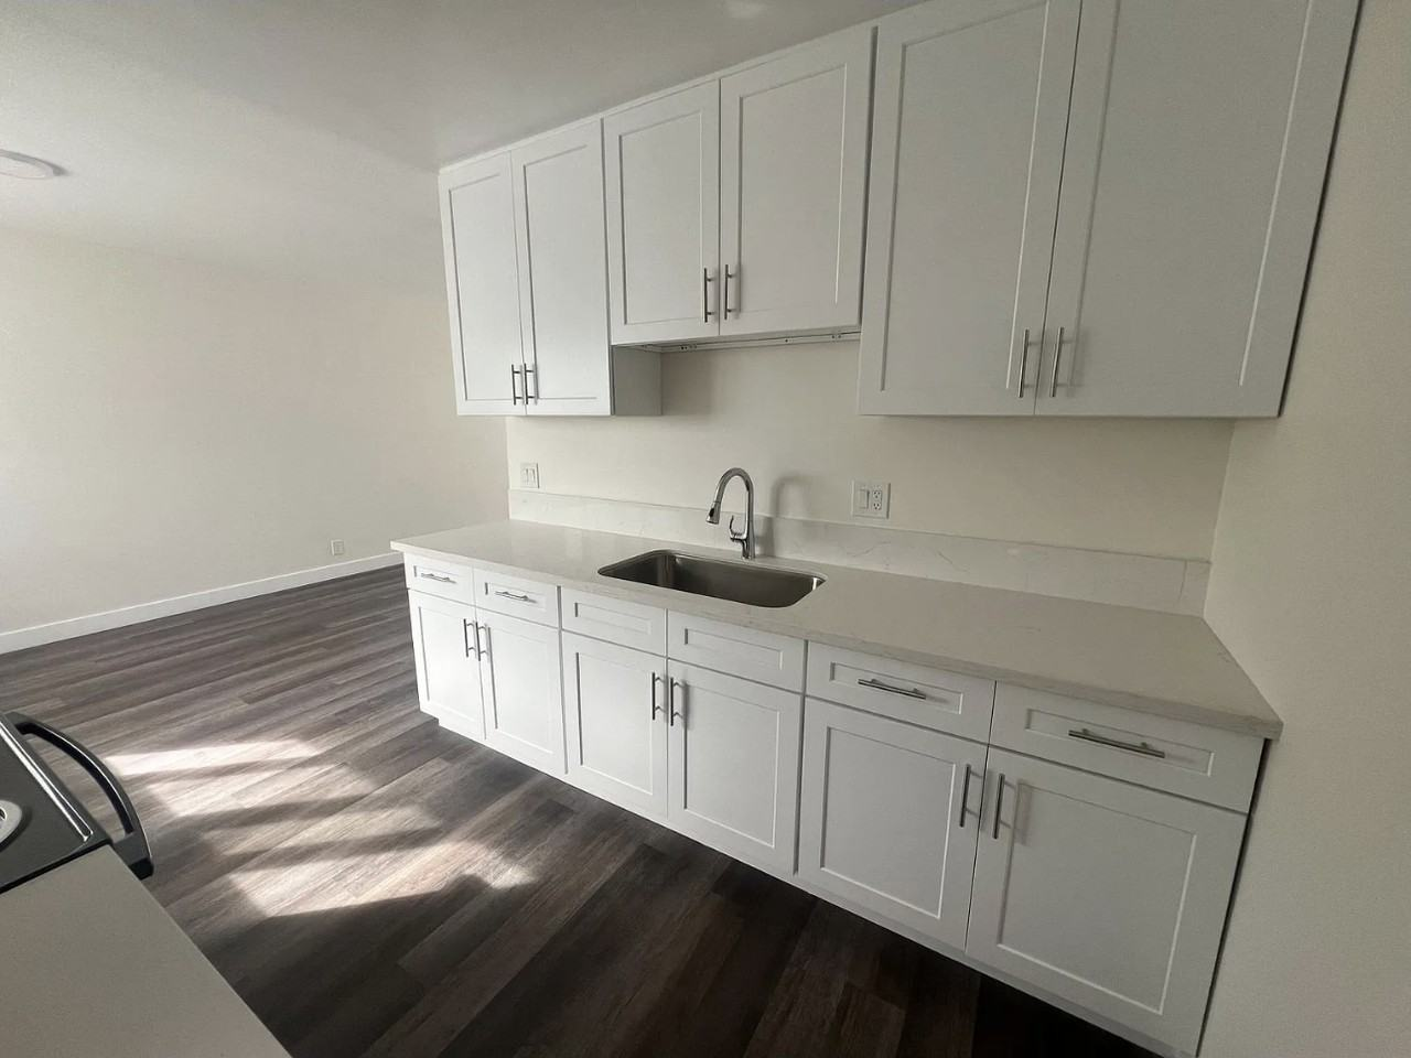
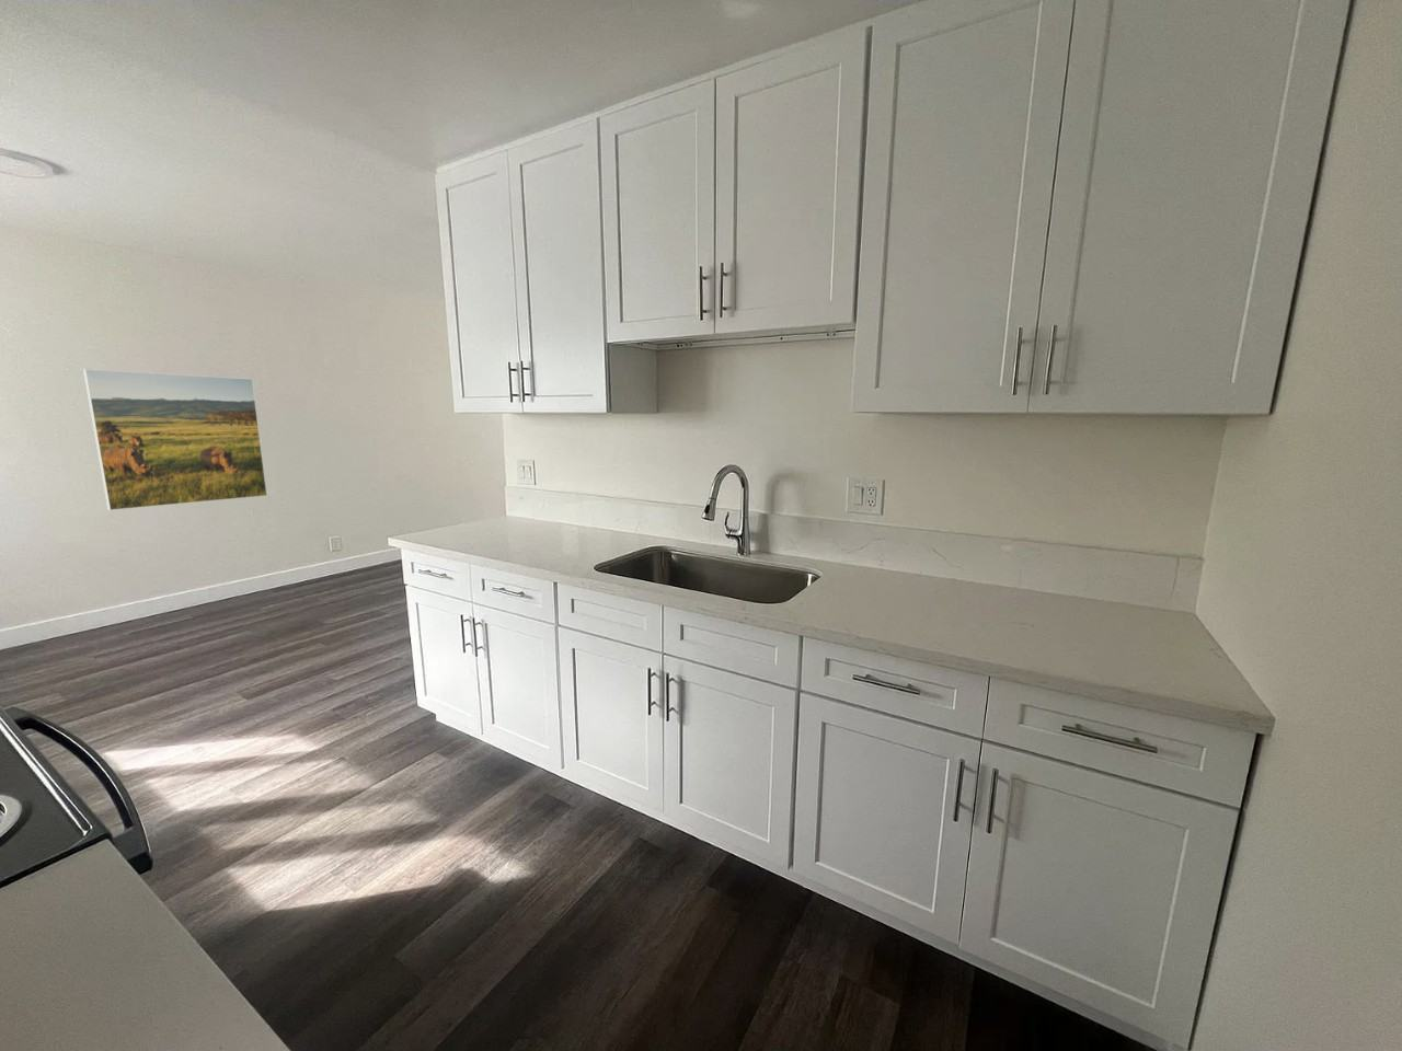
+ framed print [82,368,268,511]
